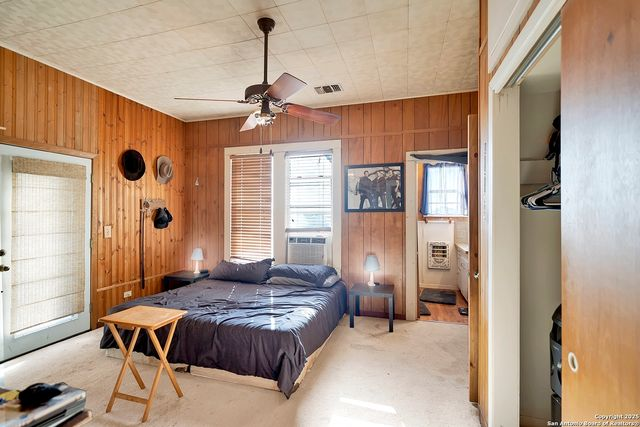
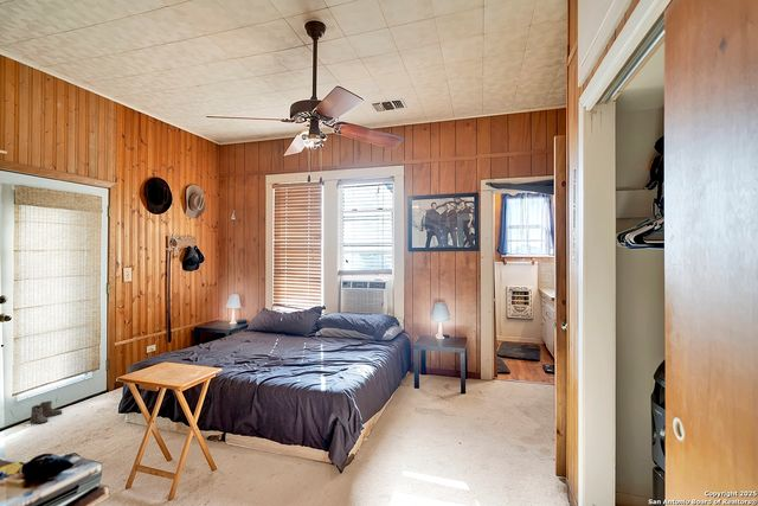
+ boots [28,399,63,425]
